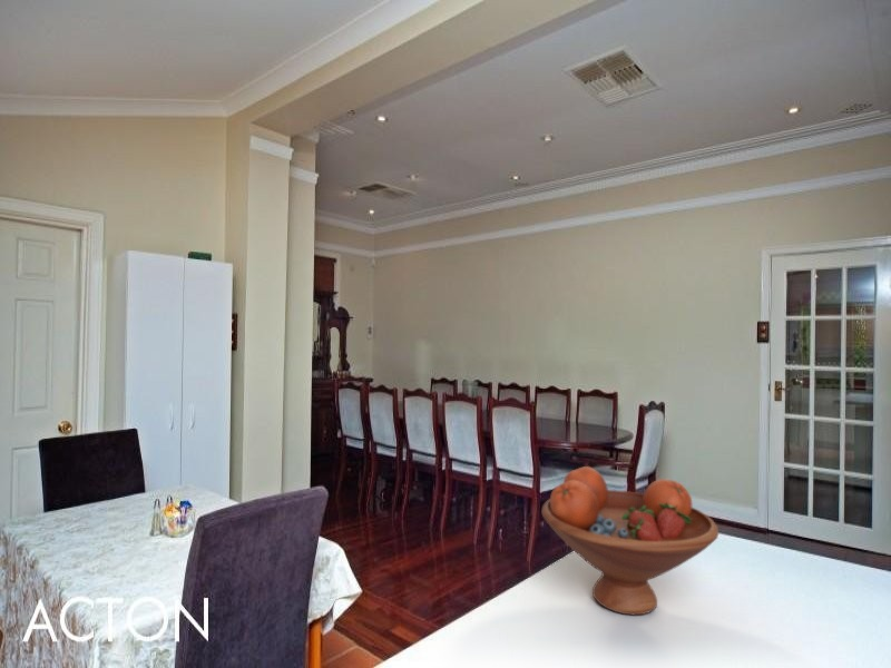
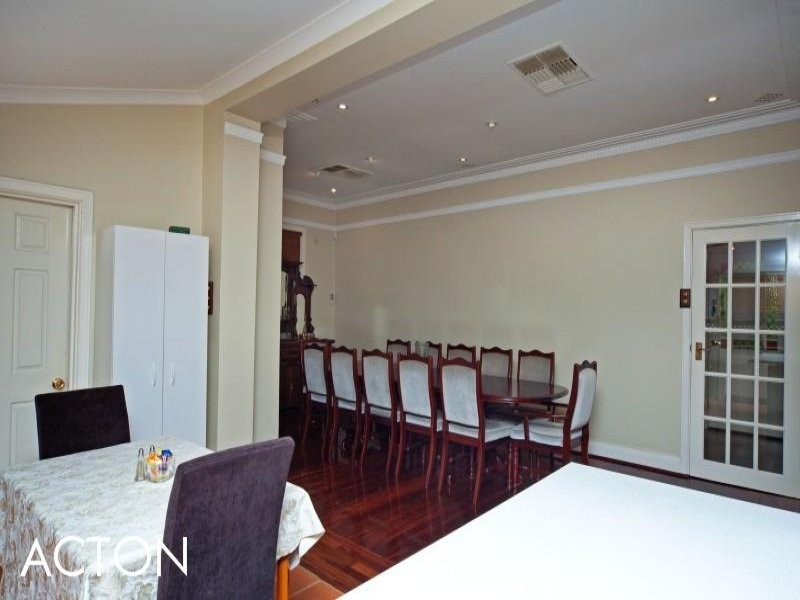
- fruit bowl [540,465,719,616]
